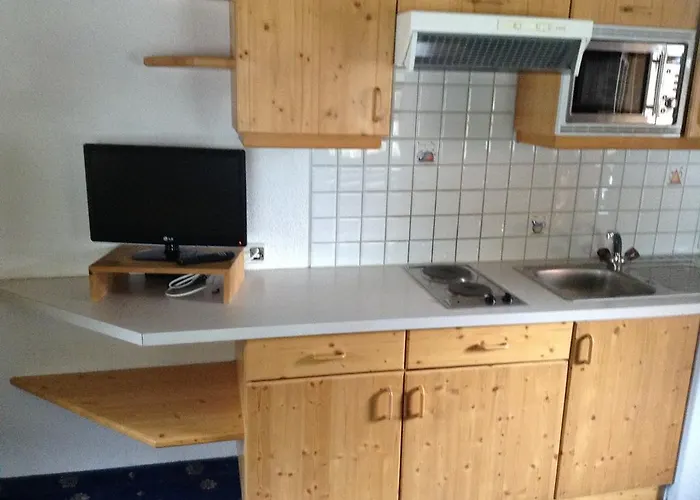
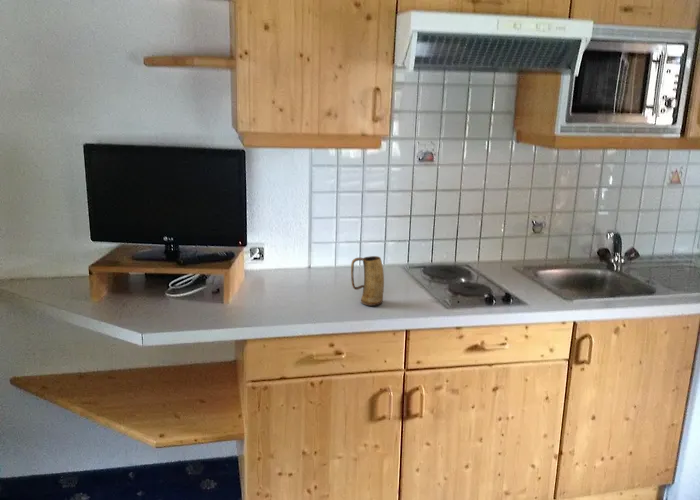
+ mug [350,255,385,307]
